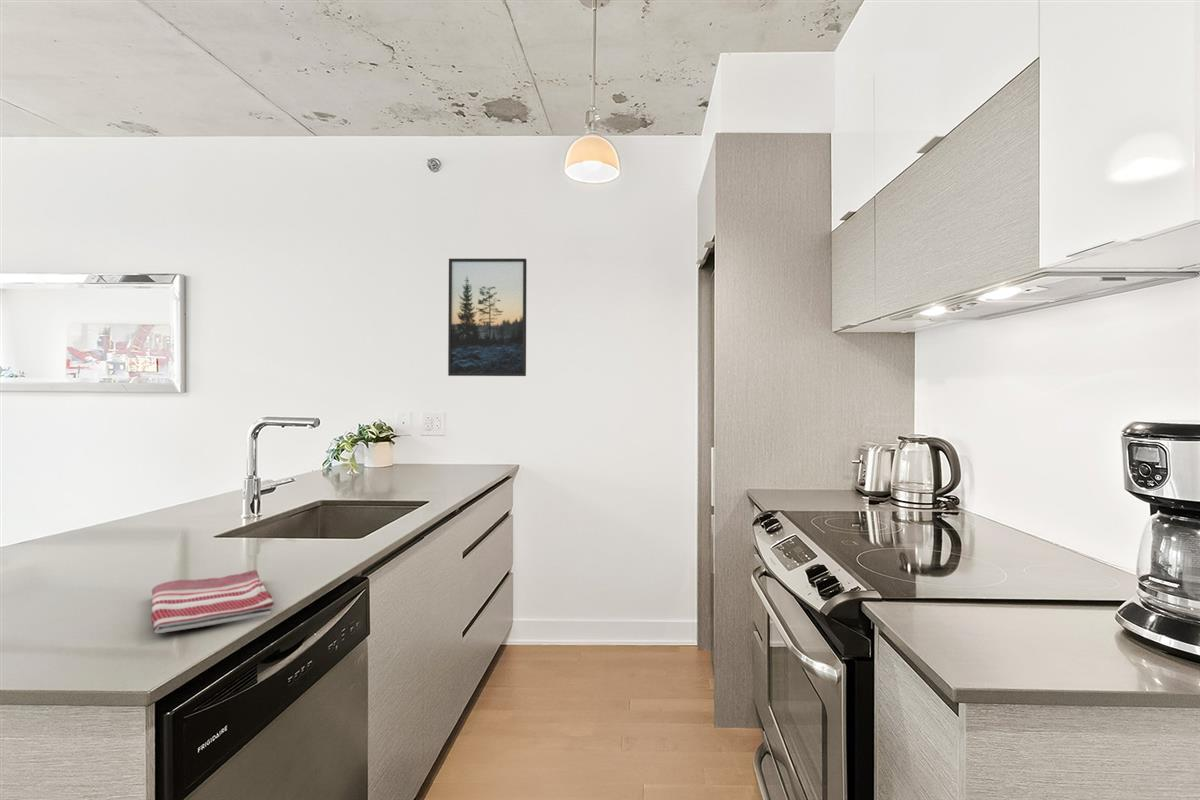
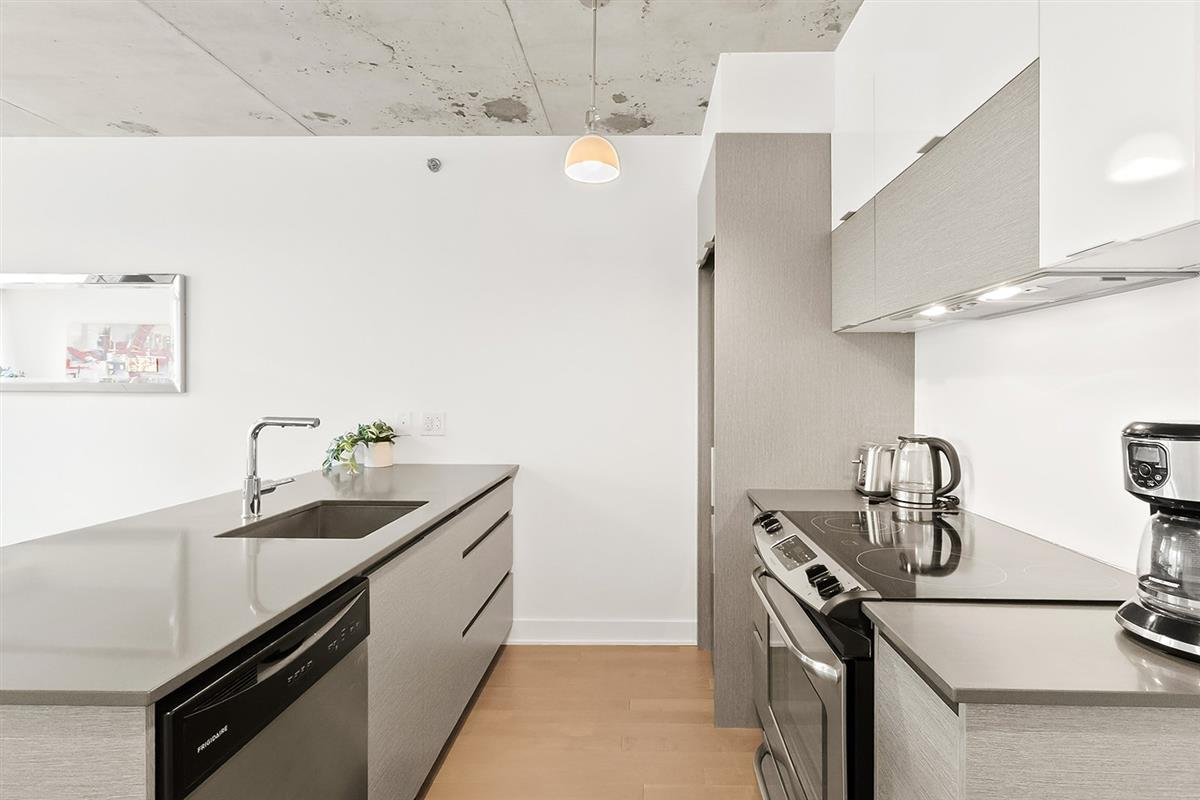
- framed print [447,258,528,377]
- dish towel [150,569,275,634]
